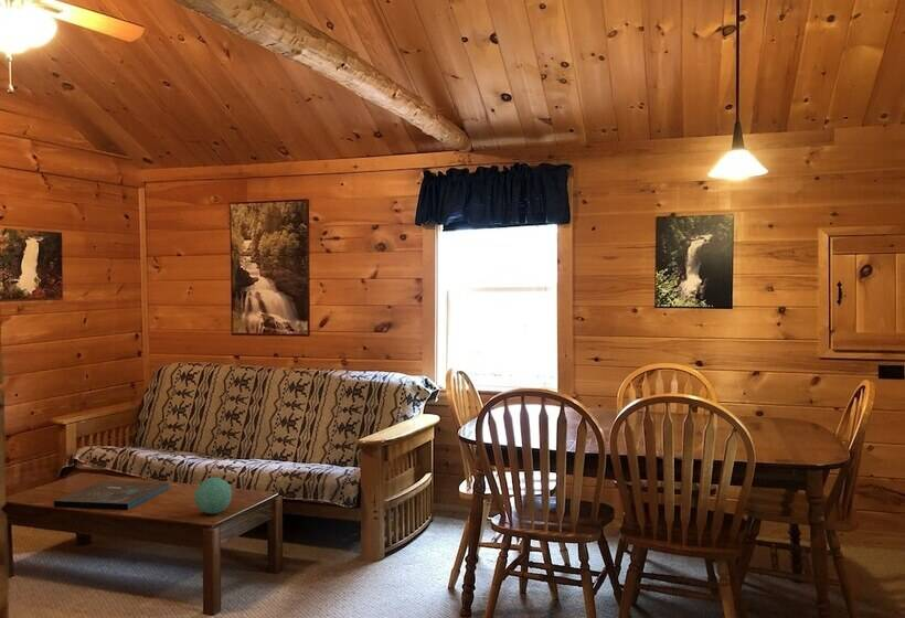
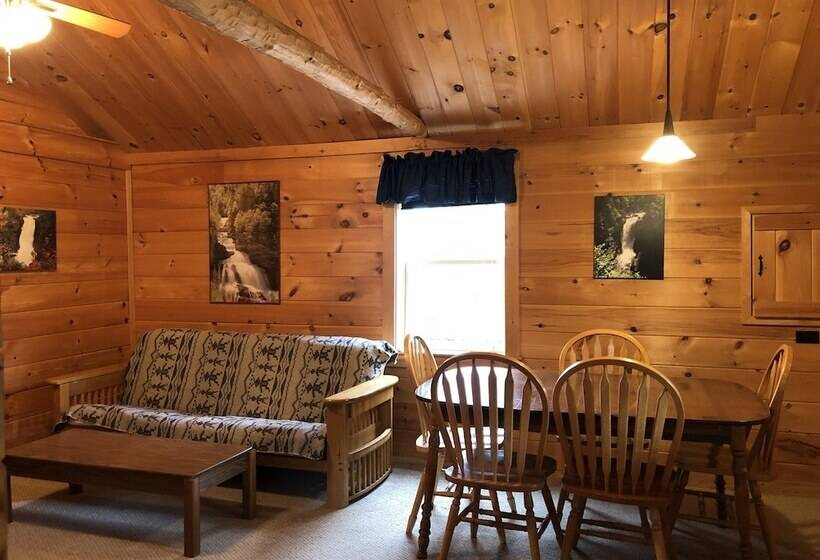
- board game [53,480,170,511]
- decorative ball [193,477,233,515]
